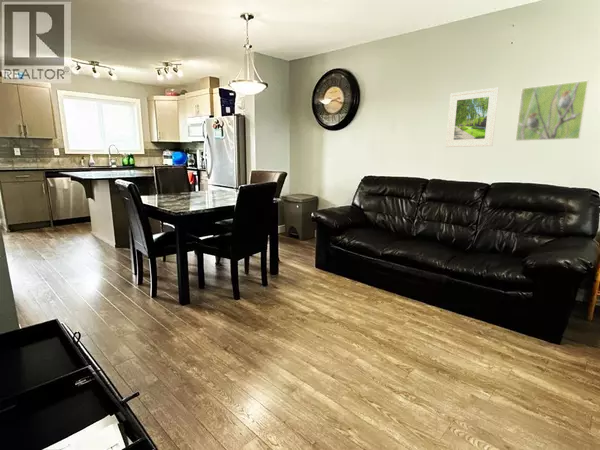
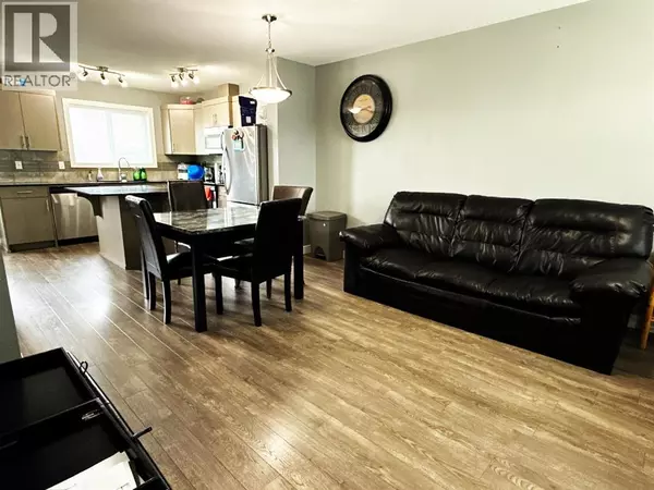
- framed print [514,79,590,142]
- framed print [445,87,500,148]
